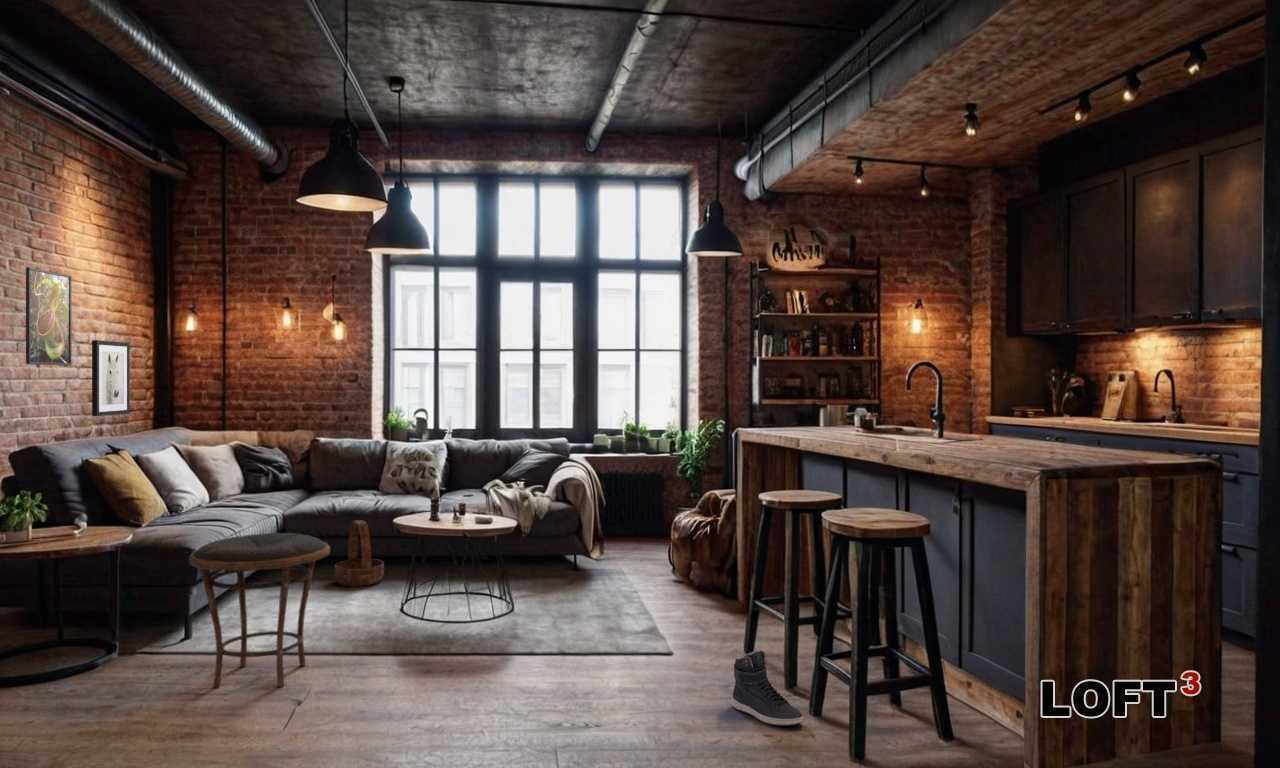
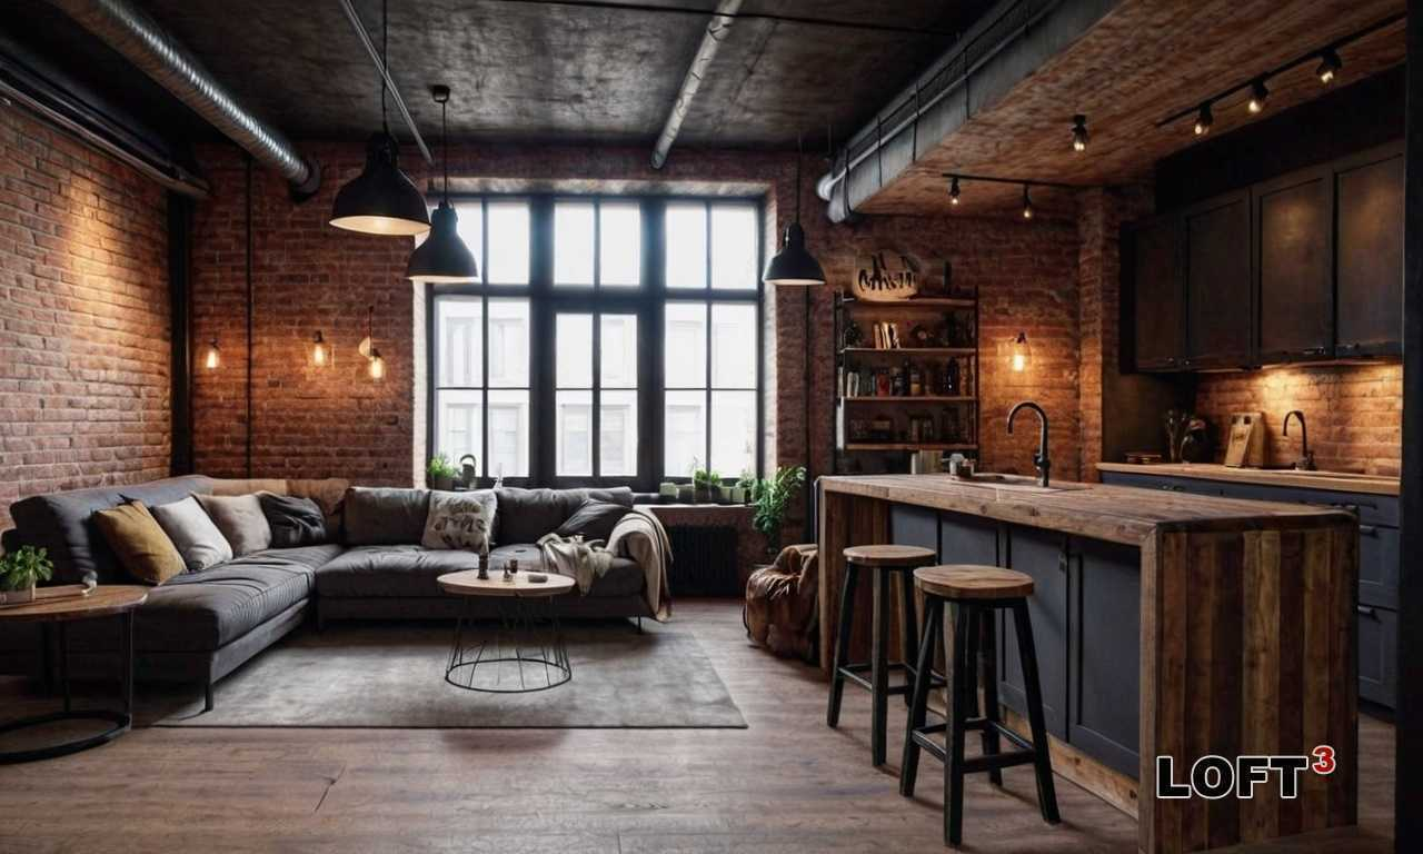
- wall art [91,339,131,417]
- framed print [25,266,73,366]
- side table [188,532,331,689]
- basket [334,519,385,588]
- sneaker [731,649,804,727]
